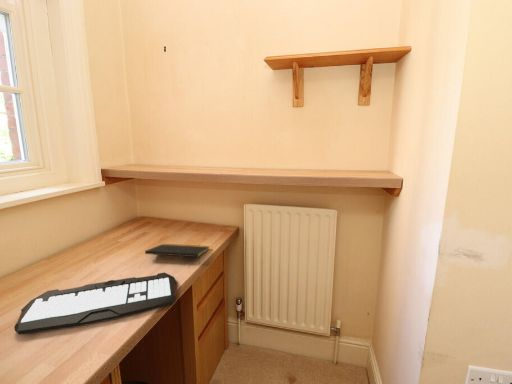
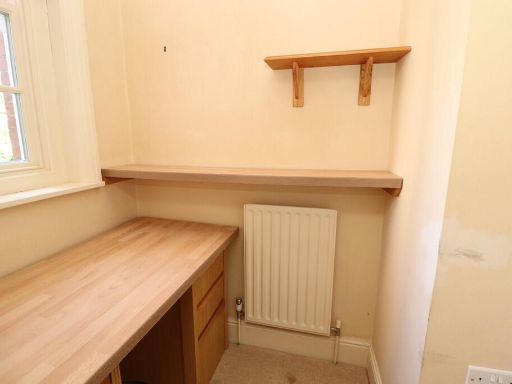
- keyboard [13,272,178,336]
- notepad [144,243,211,264]
